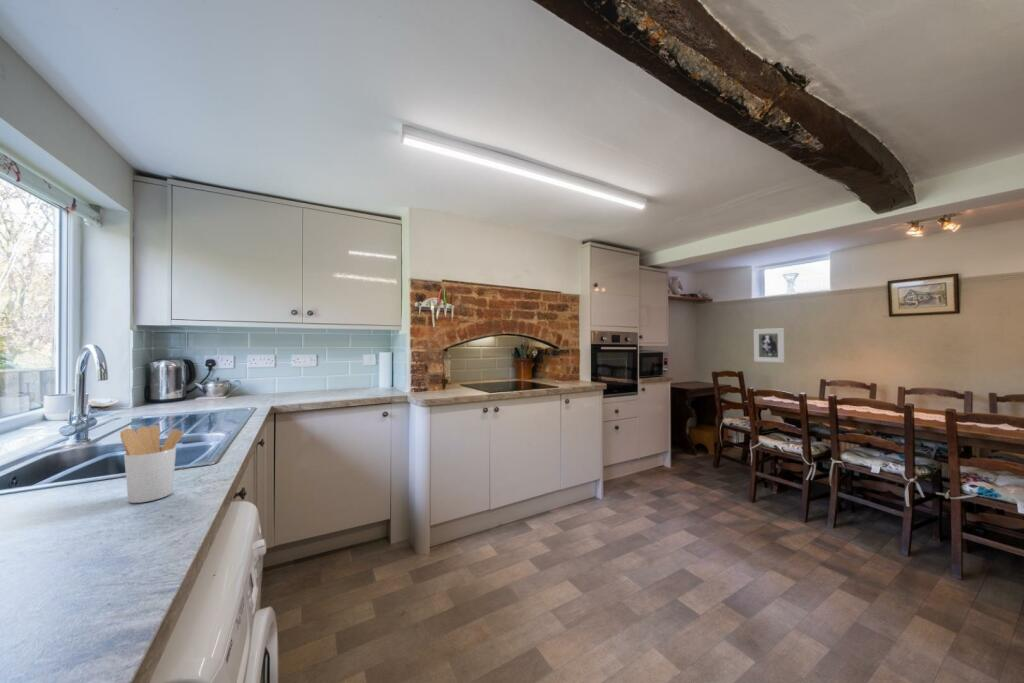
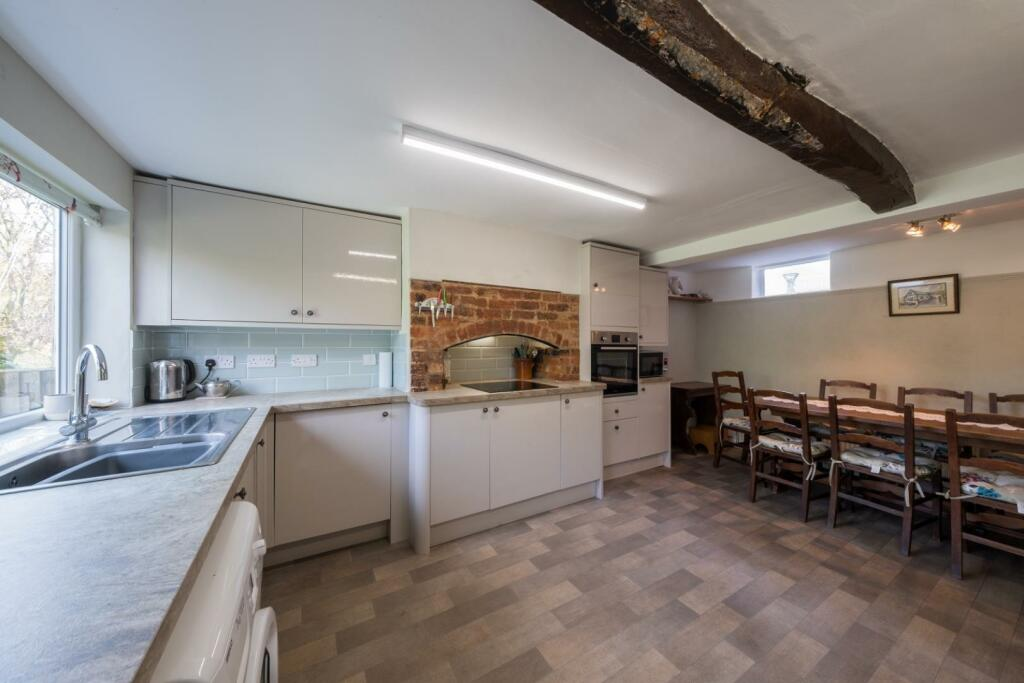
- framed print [753,327,785,364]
- utensil holder [119,424,185,504]
